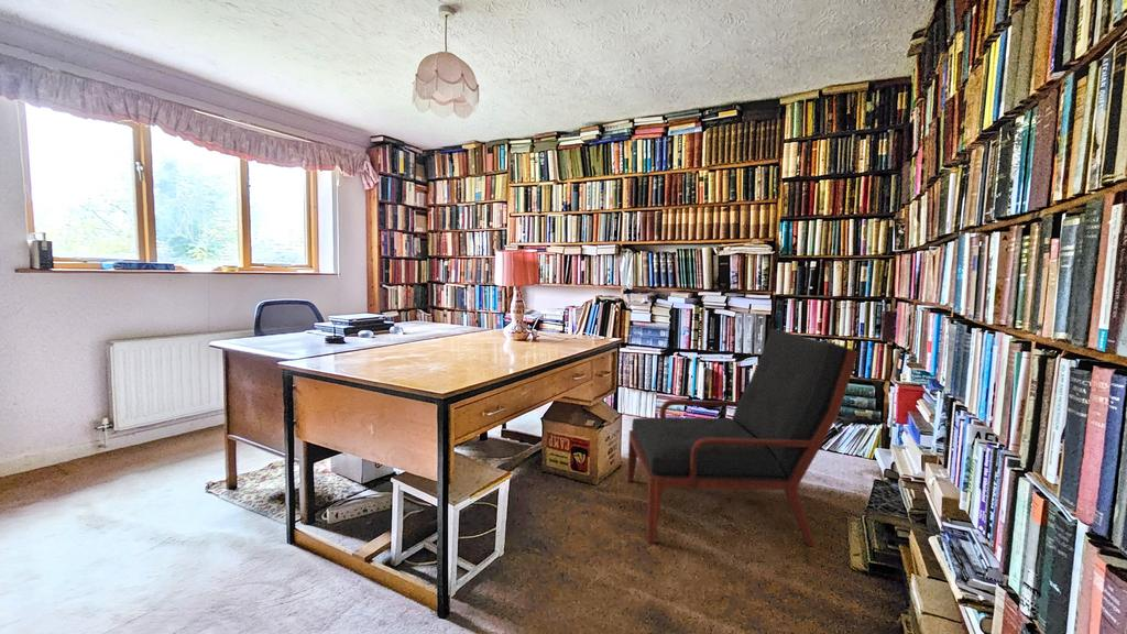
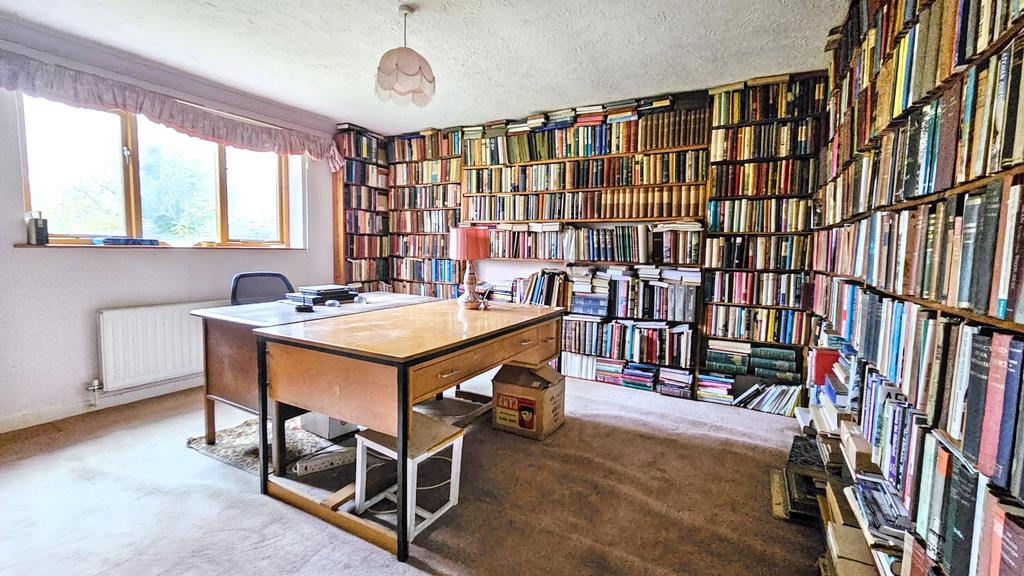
- armchair [626,328,860,547]
